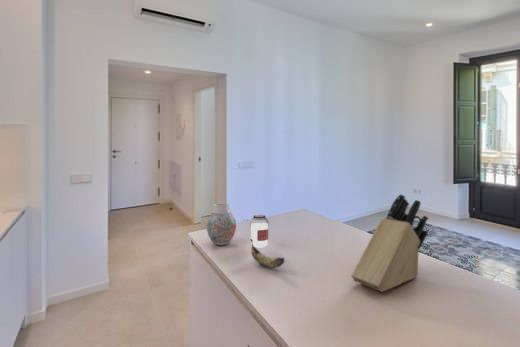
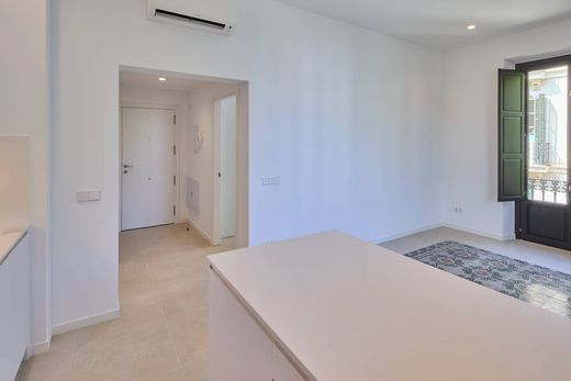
- vase [206,202,237,246]
- banana [250,238,285,269]
- jar [249,214,270,248]
- knife block [350,193,430,292]
